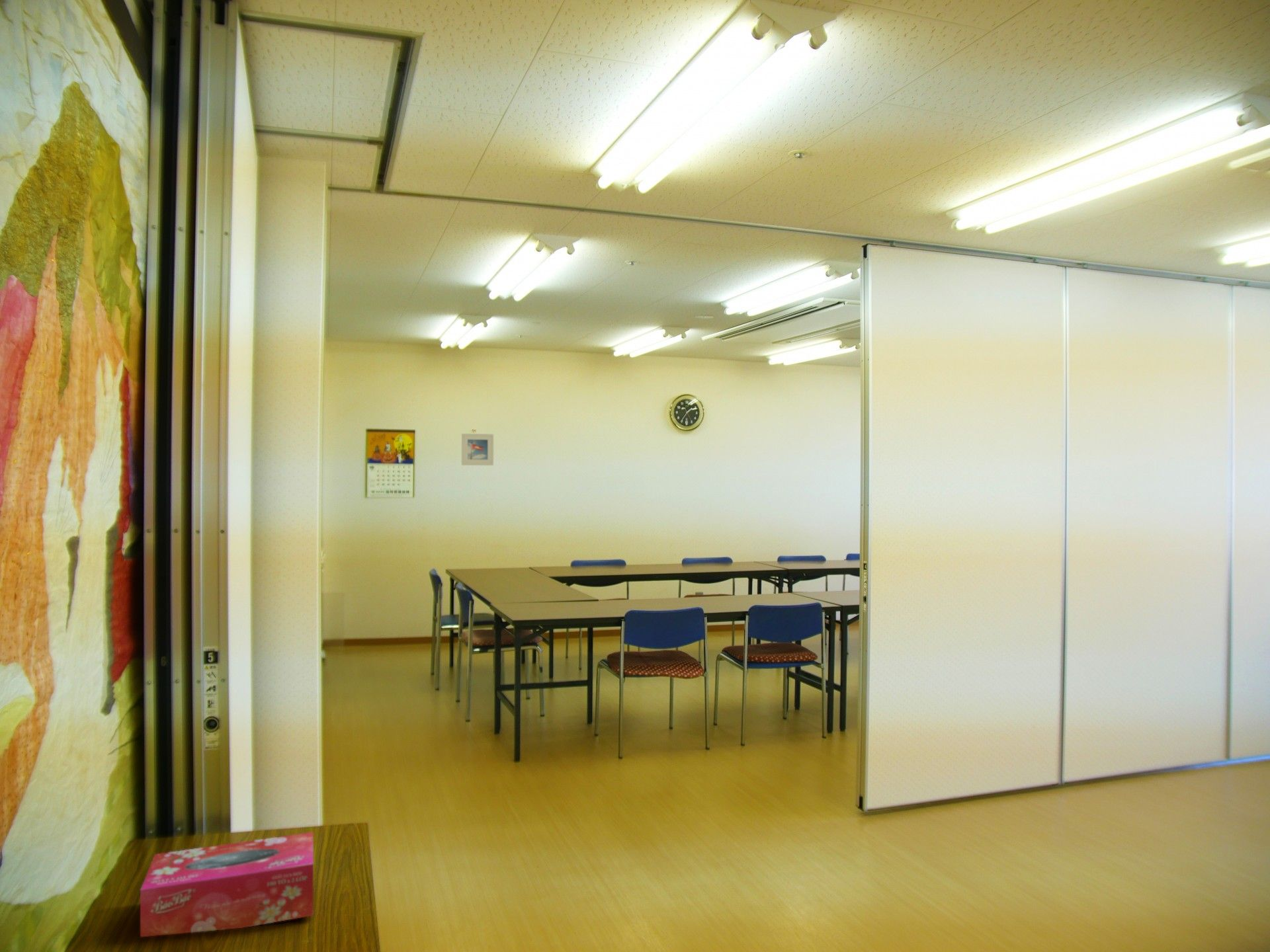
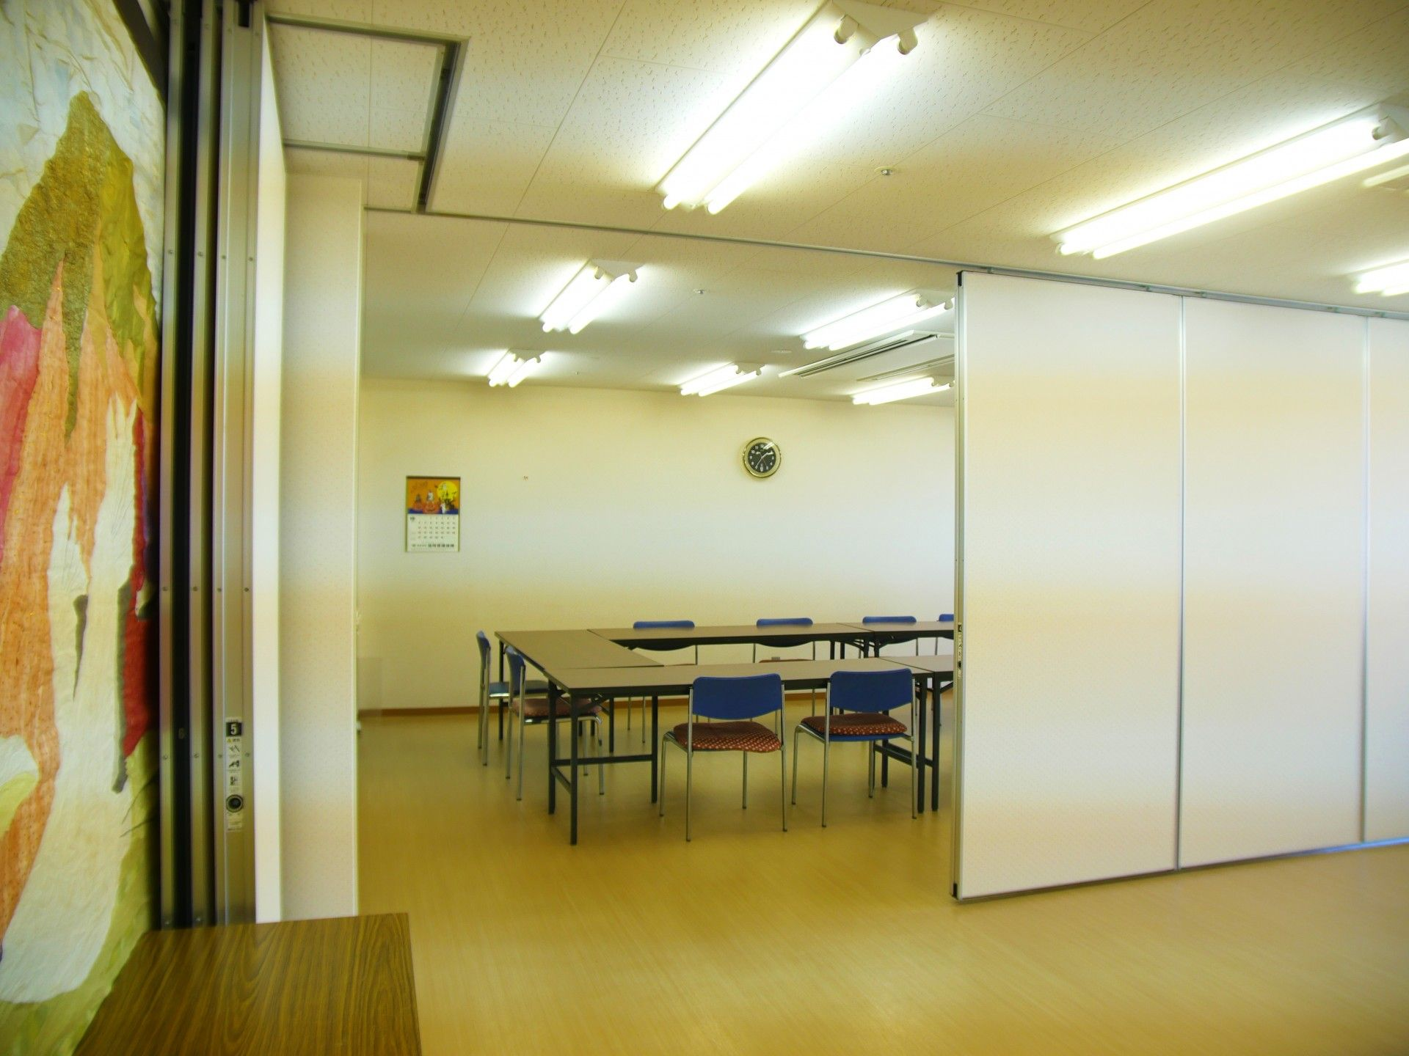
- tissue box [140,832,314,937]
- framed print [461,433,494,466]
